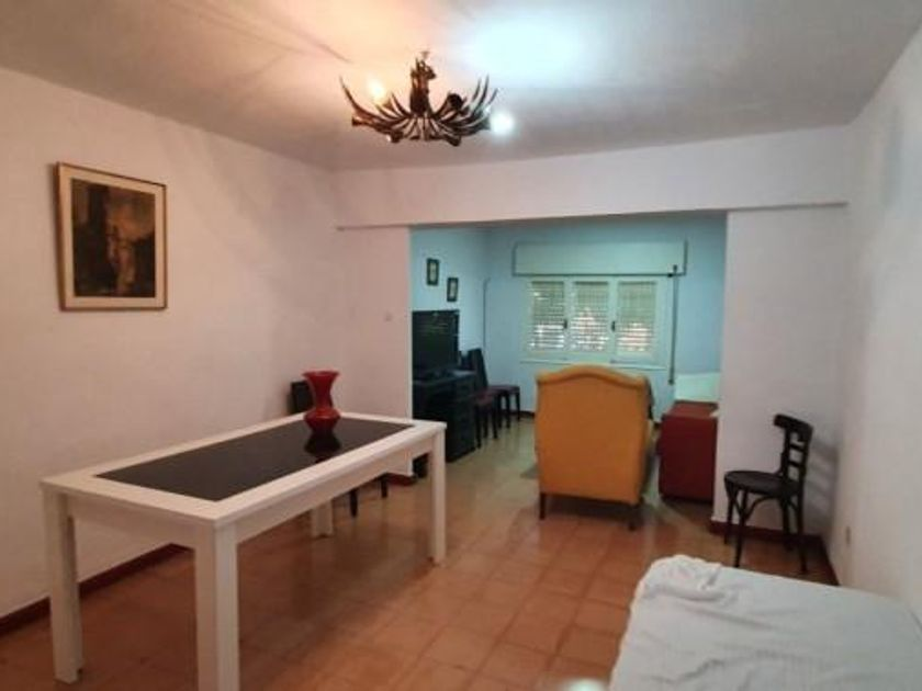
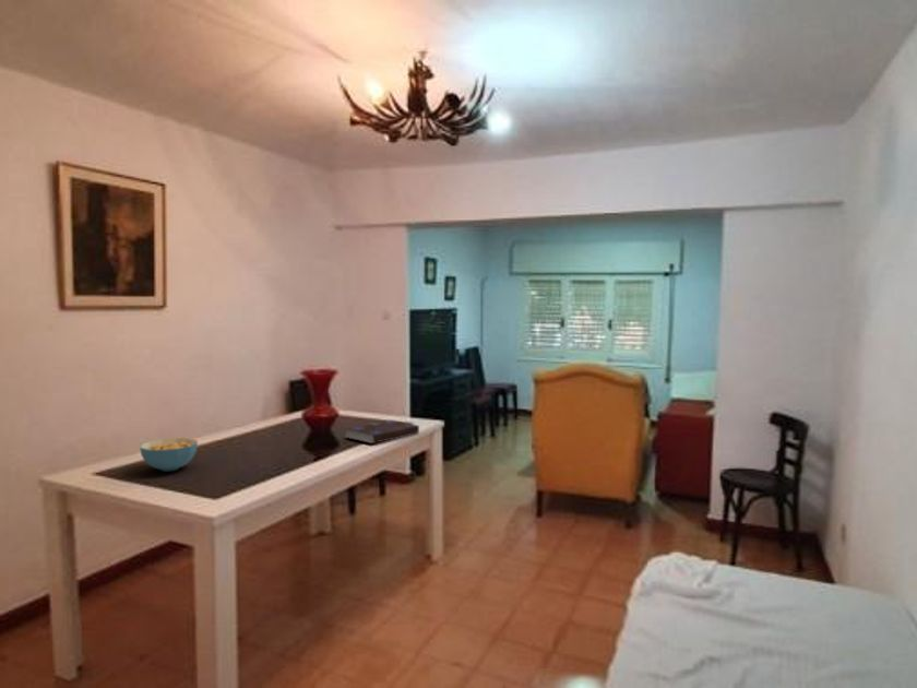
+ book [345,419,420,444]
+ cereal bowl [139,437,199,472]
